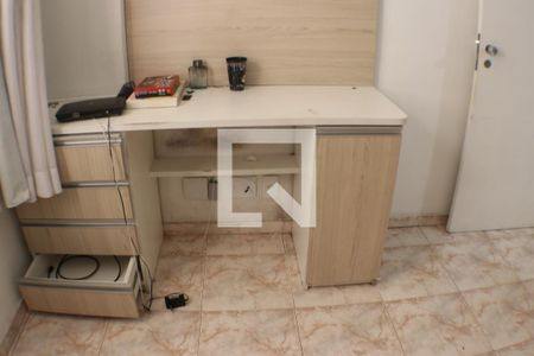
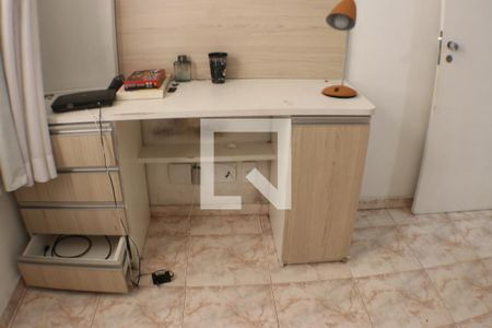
+ desk lamp [320,0,358,98]
